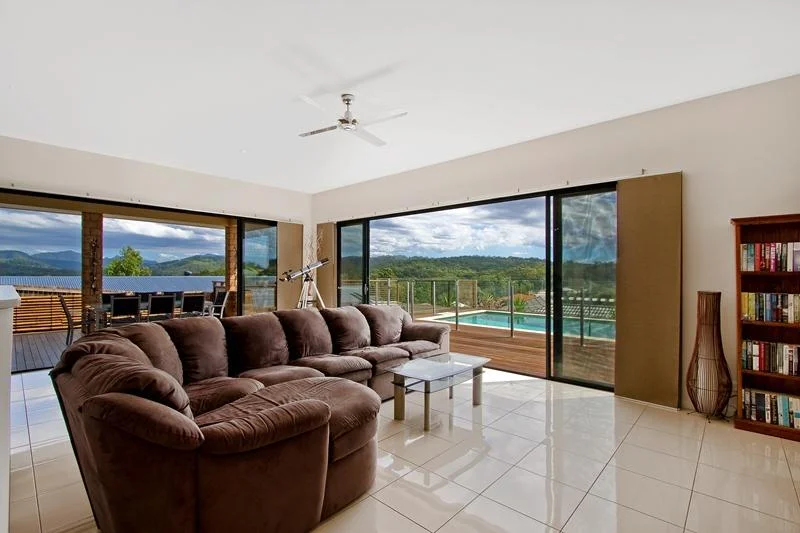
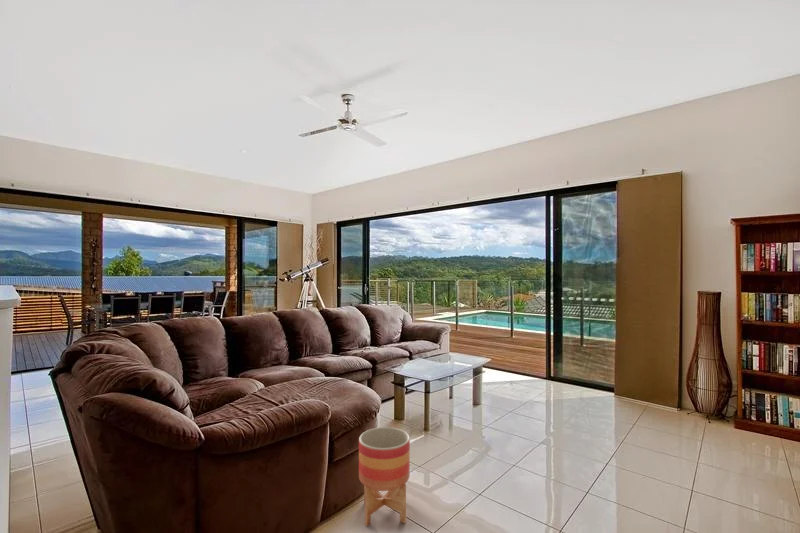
+ planter [358,426,411,527]
